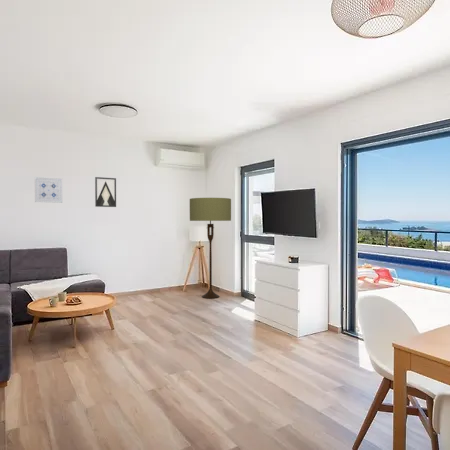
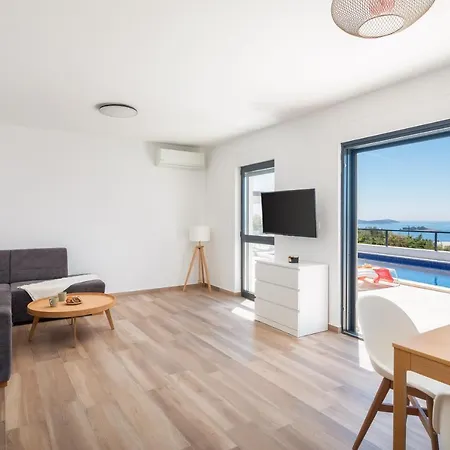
- wall art [94,176,117,208]
- floor lamp [189,197,232,299]
- wall art [34,176,63,204]
